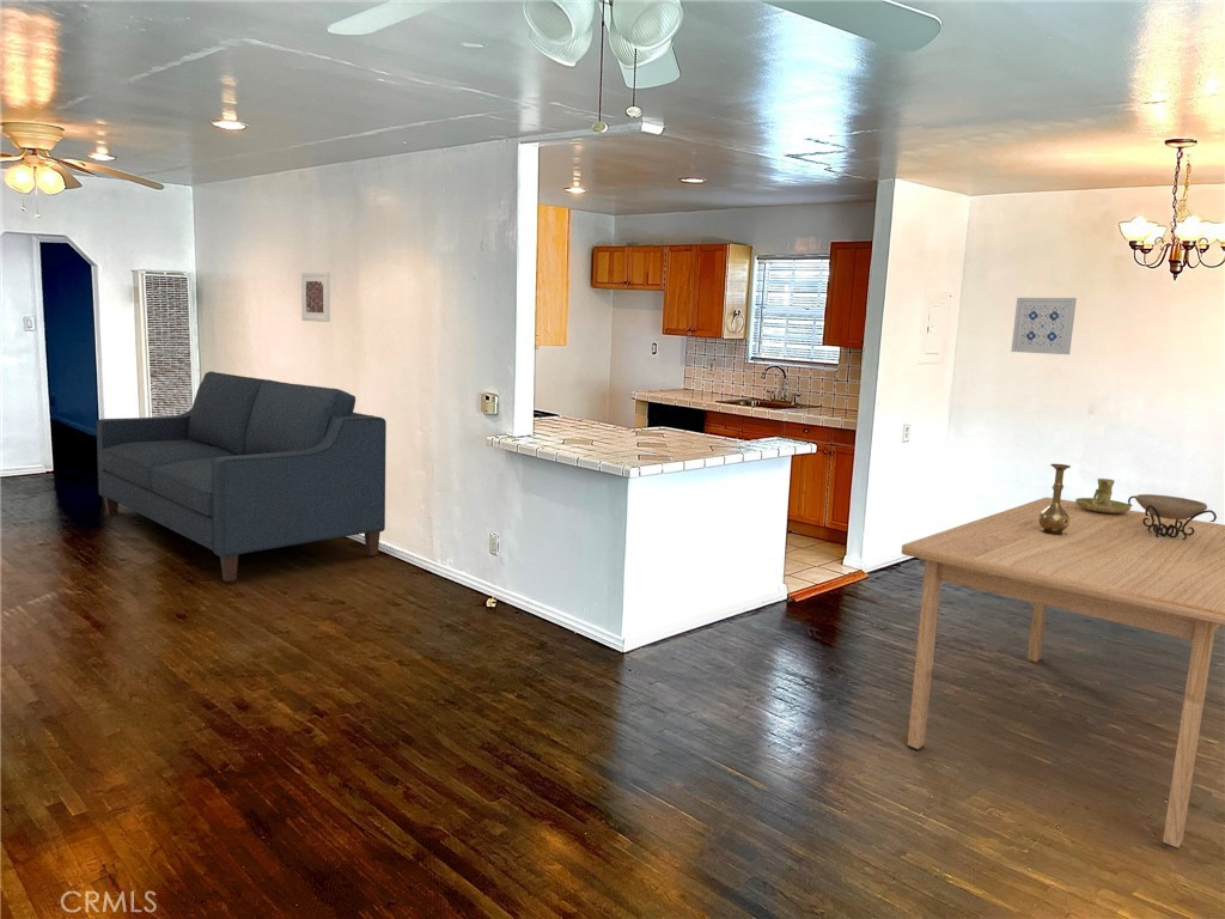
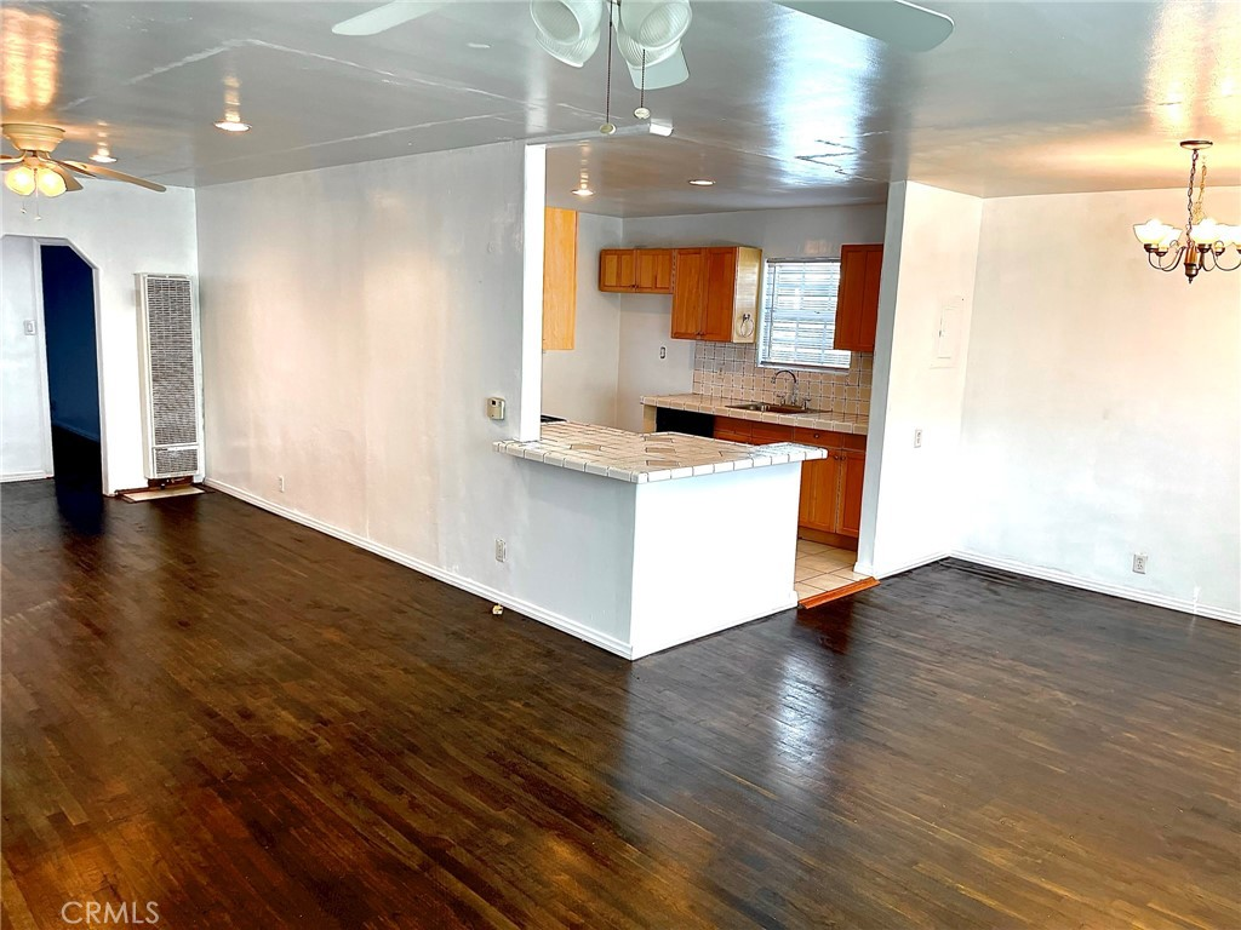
- table [901,497,1225,851]
- sofa [96,370,388,583]
- candle holder [1074,477,1132,513]
- vase [1038,463,1072,536]
- wall art [1010,297,1078,355]
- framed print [300,270,331,323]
- decorative bowl [1127,493,1218,540]
